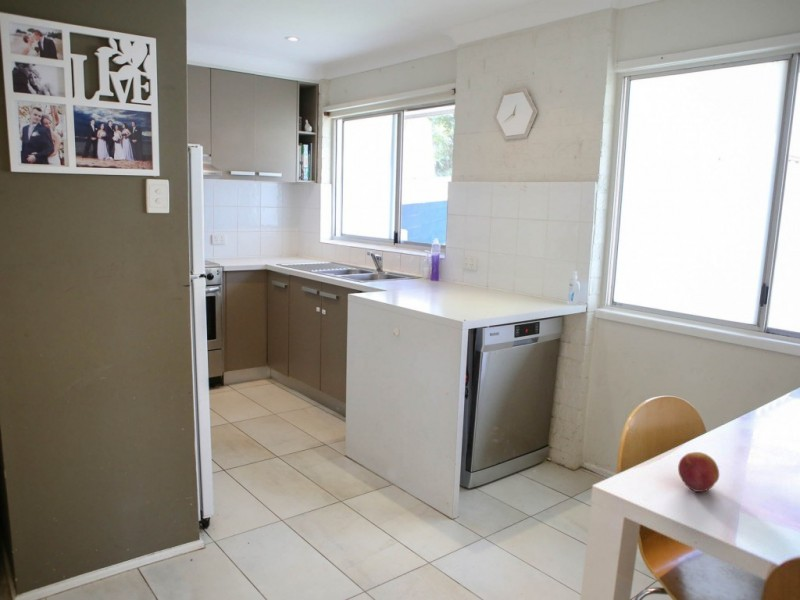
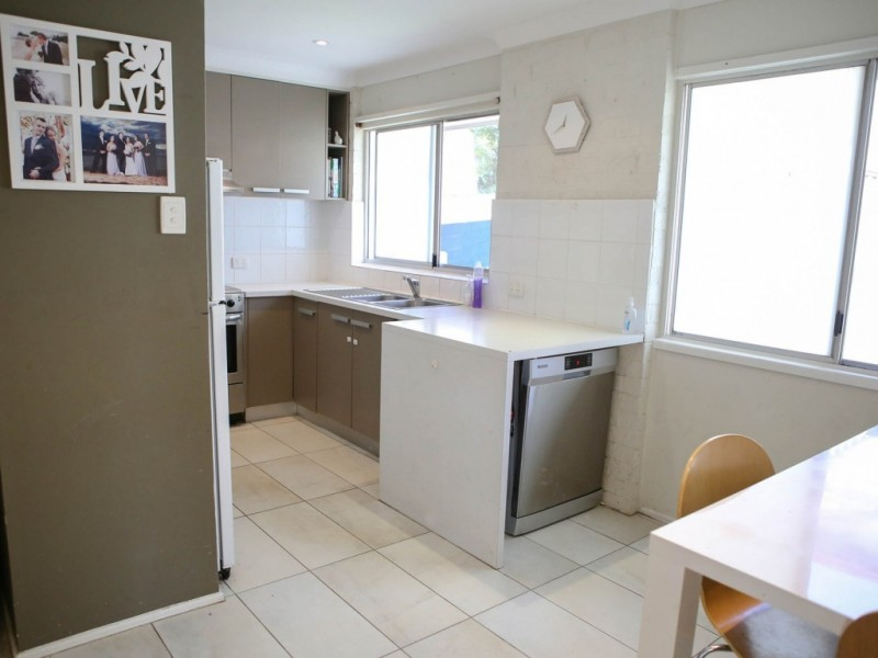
- fruit [677,451,720,493]
